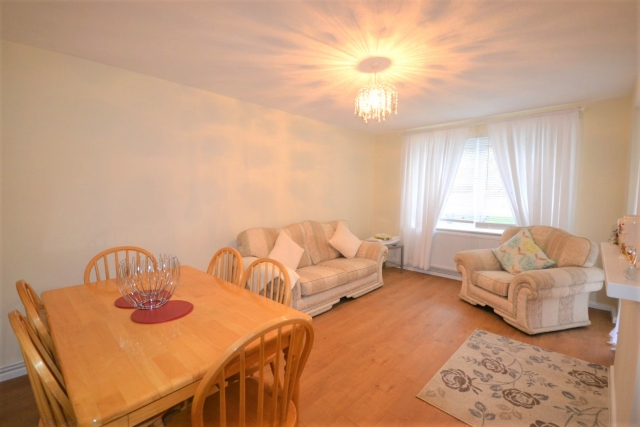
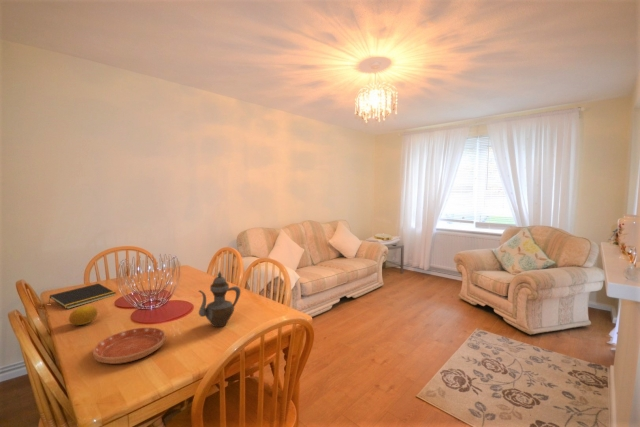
+ fruit [68,305,98,326]
+ notepad [48,282,116,310]
+ saucer [92,326,166,365]
+ teapot [197,270,242,328]
